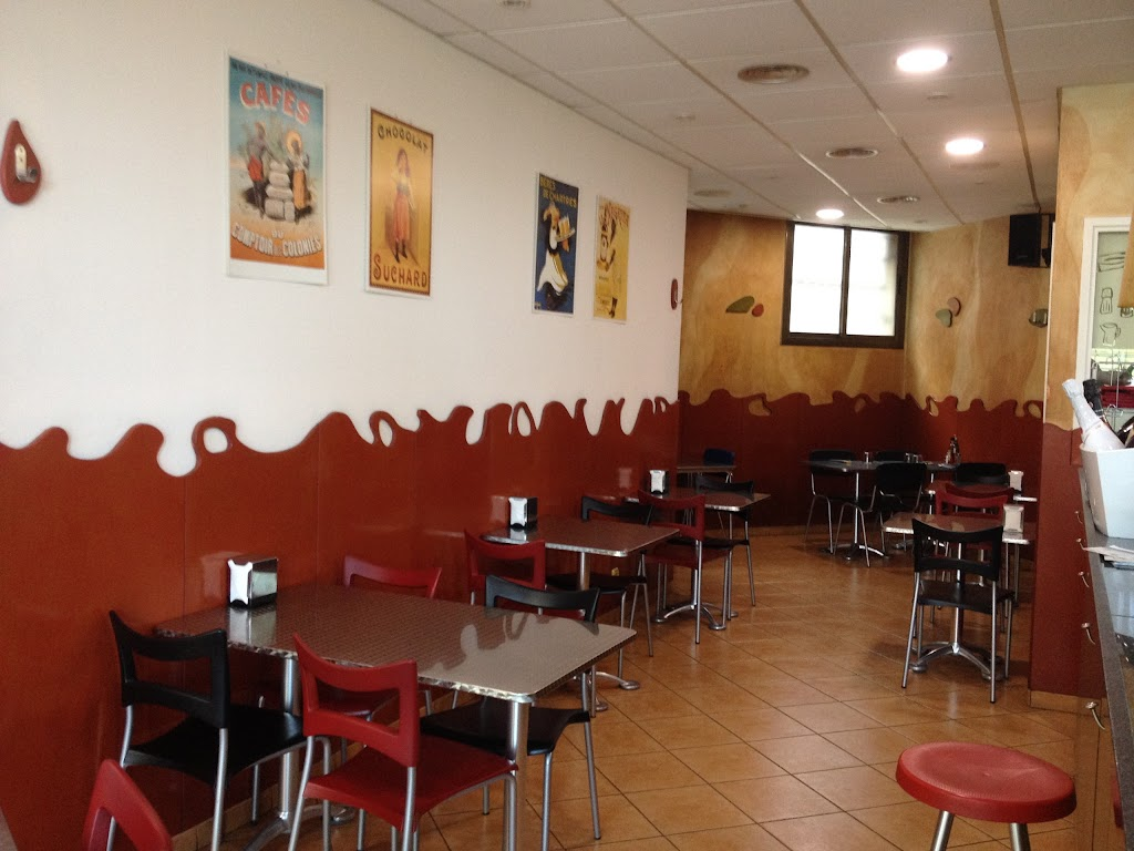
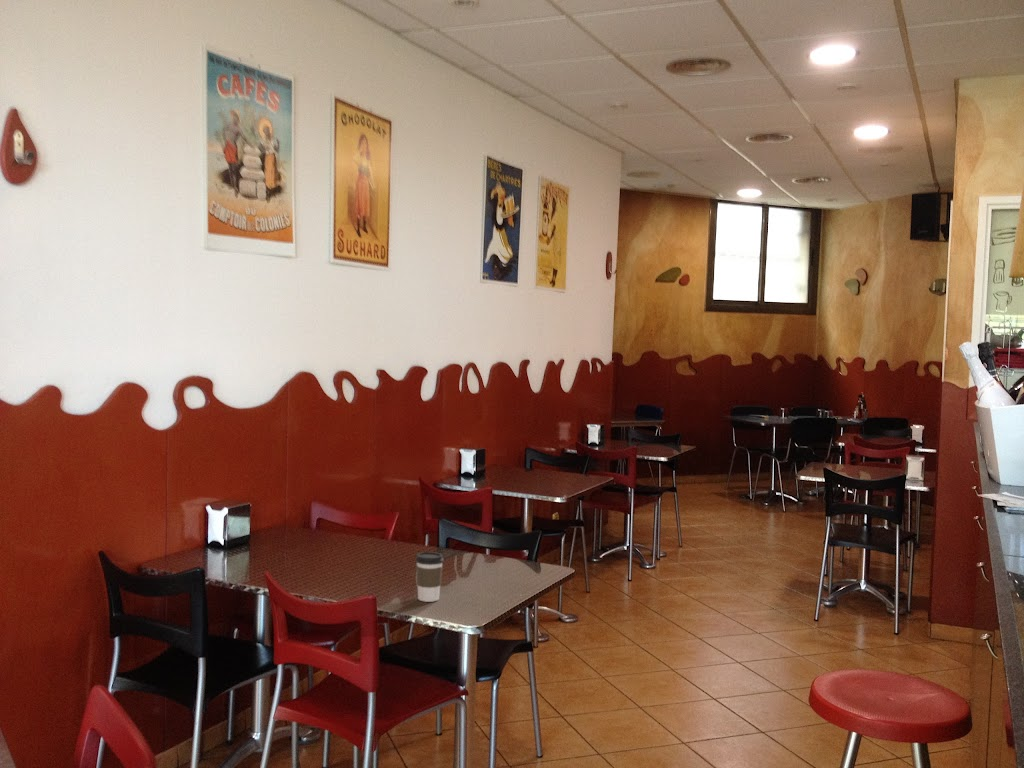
+ coffee cup [415,551,445,603]
